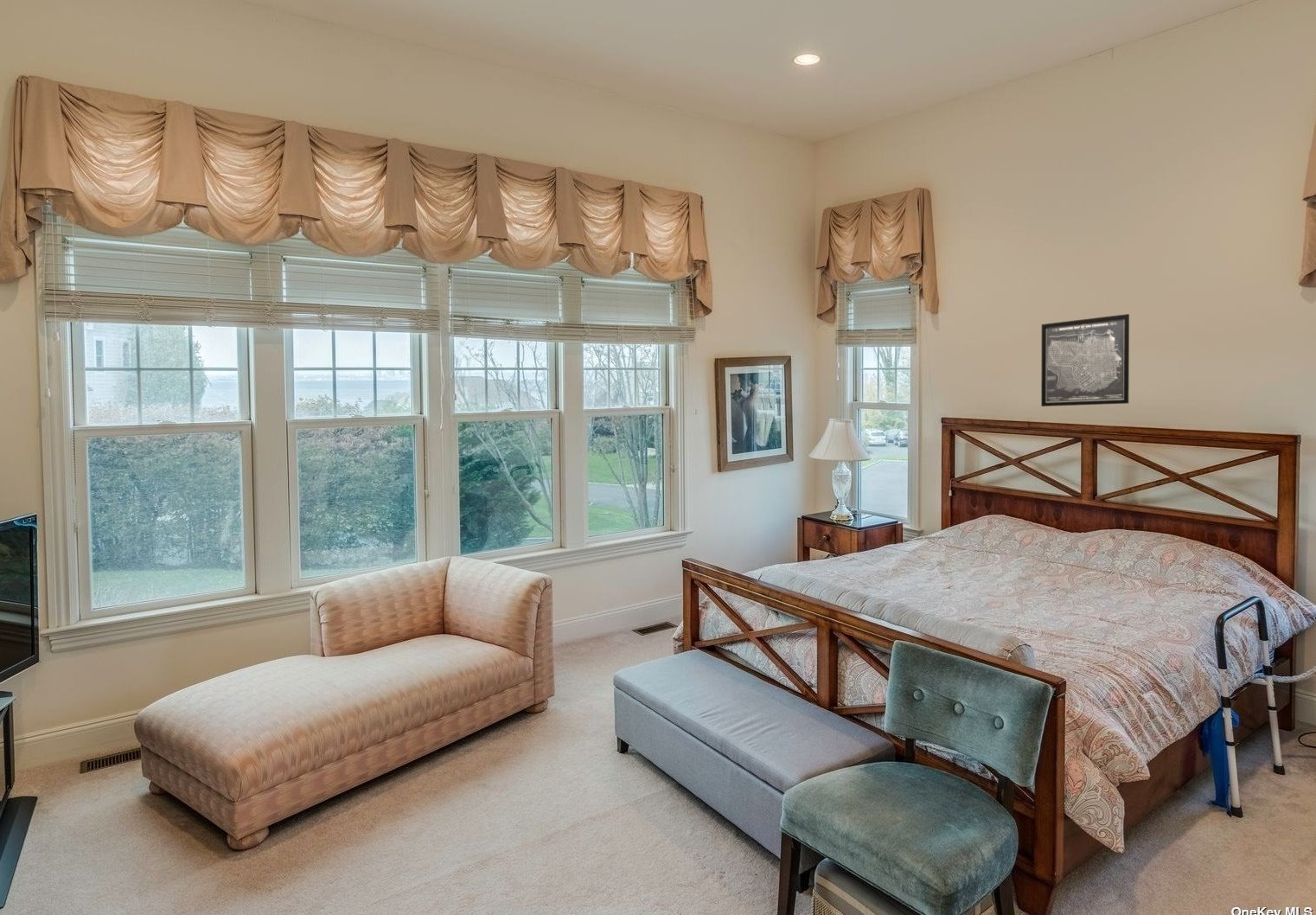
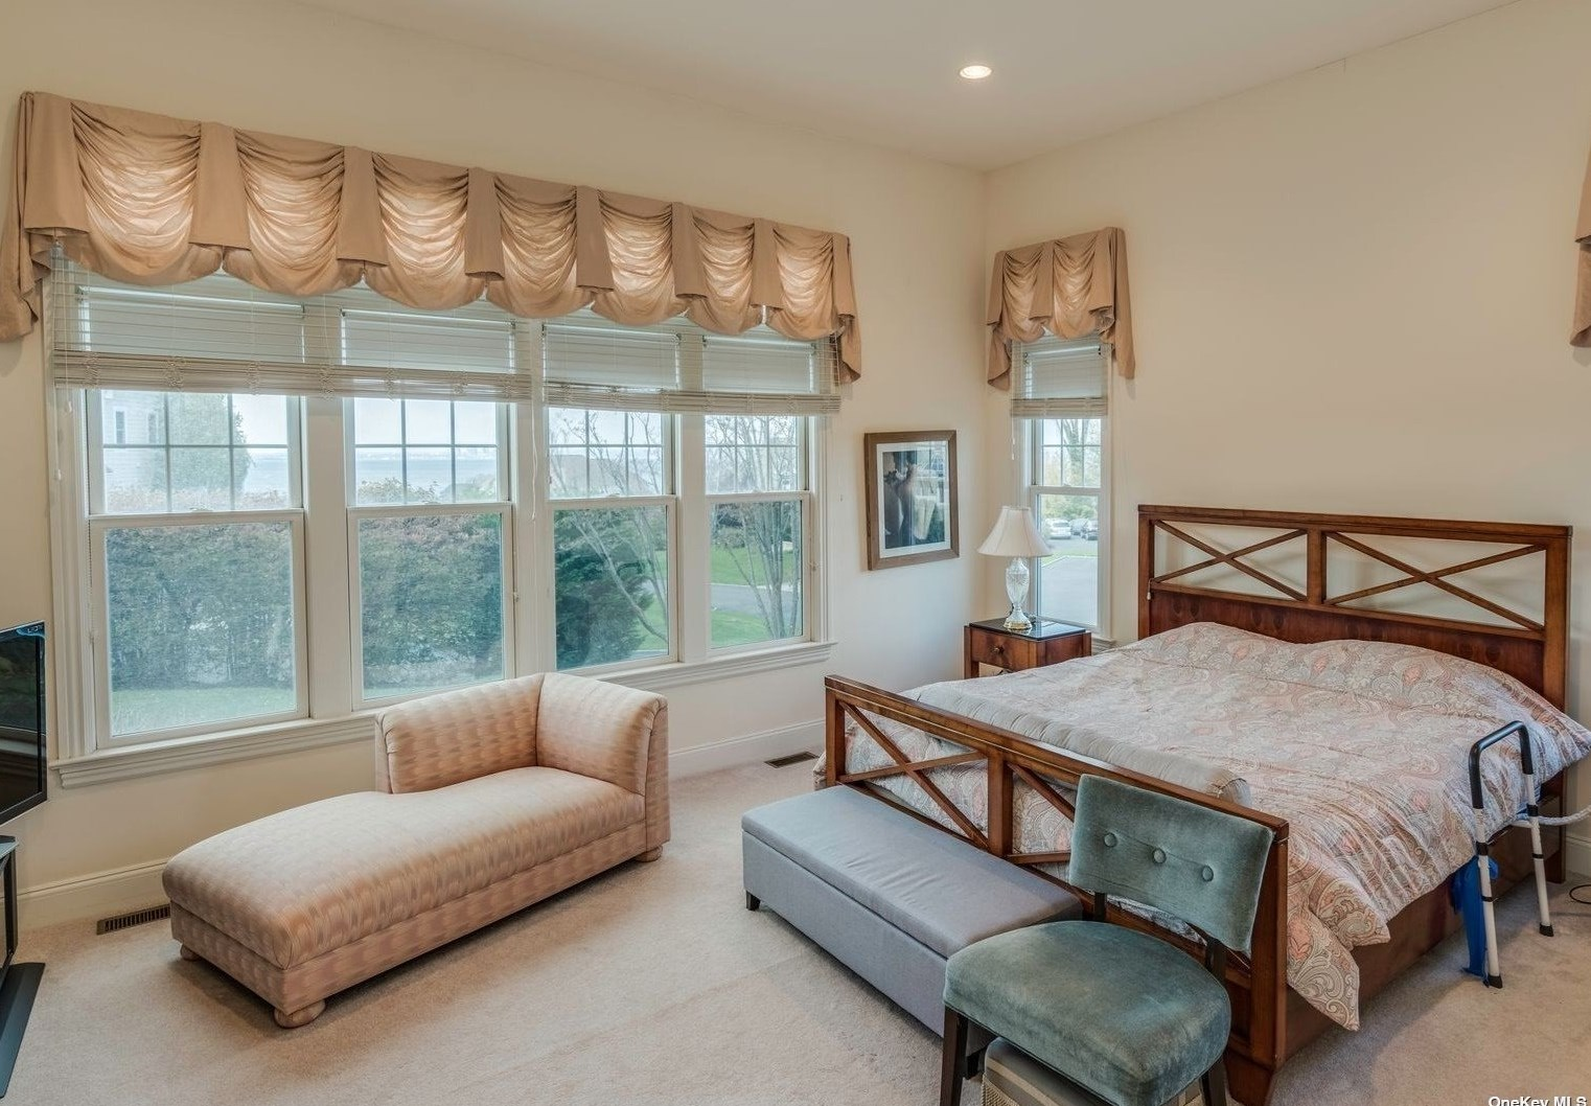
- wall art [1040,313,1130,407]
